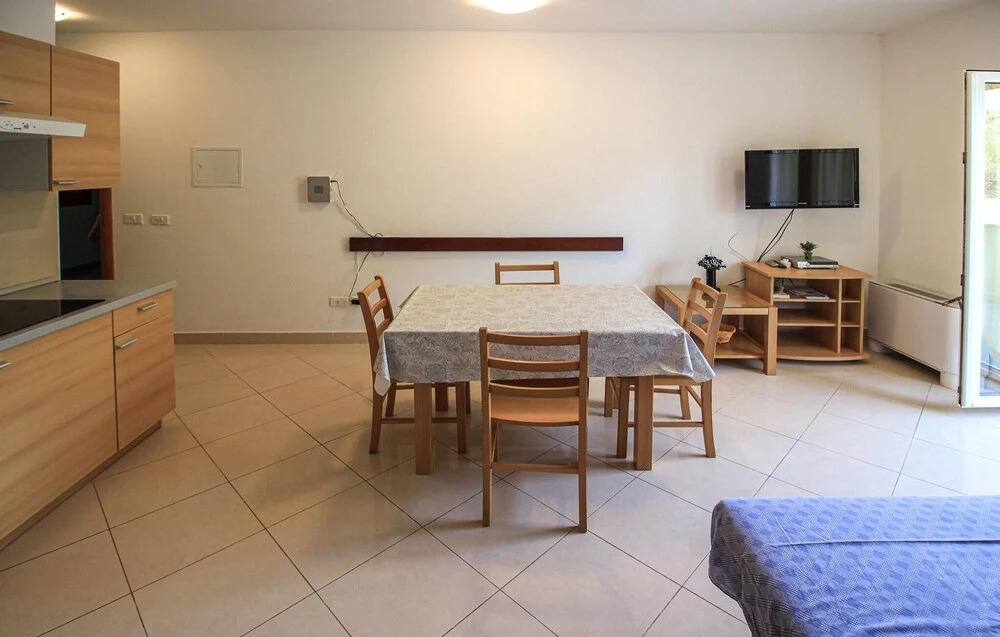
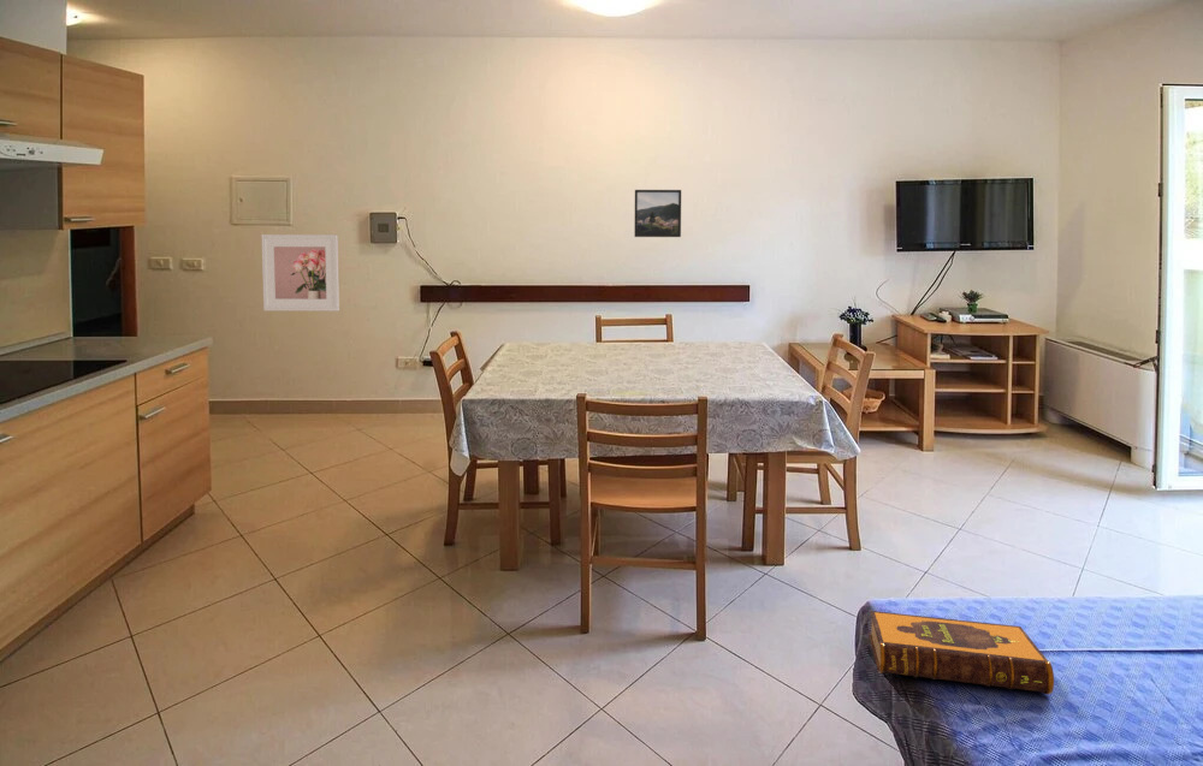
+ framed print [261,233,340,313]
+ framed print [633,189,682,238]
+ hardback book [867,610,1055,695]
